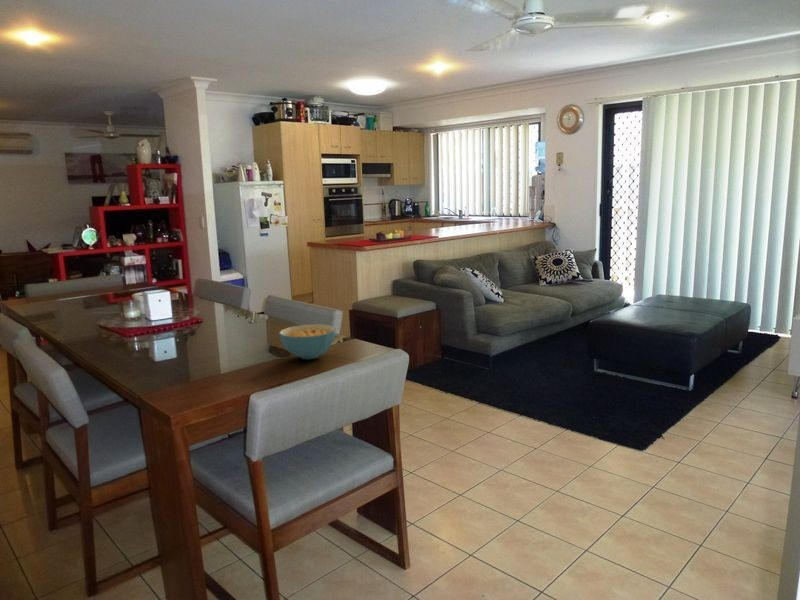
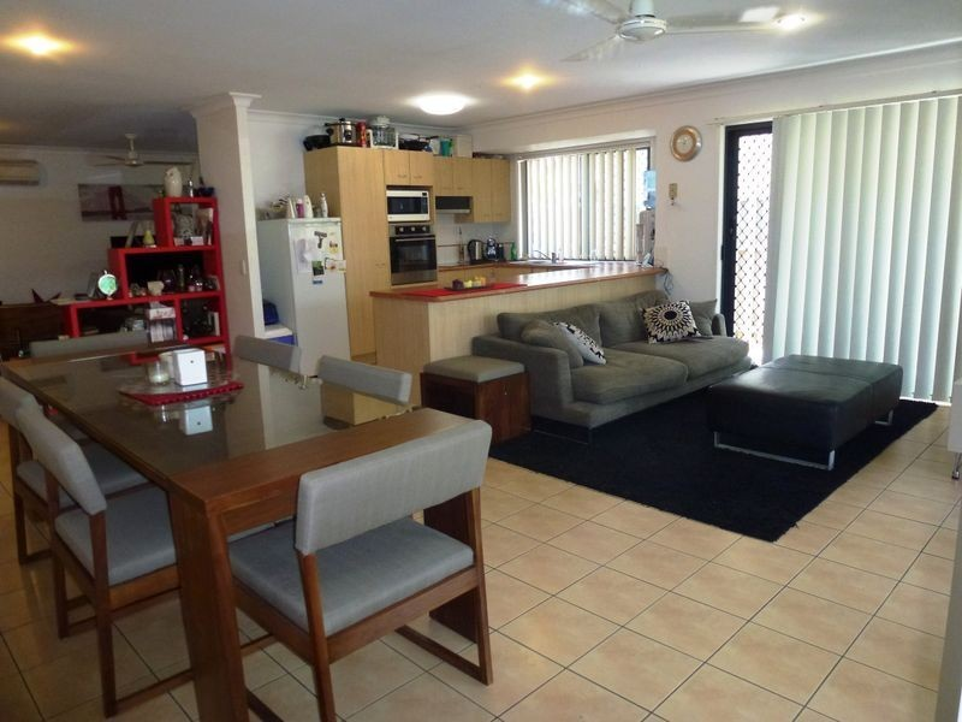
- cereal bowl [278,323,337,360]
